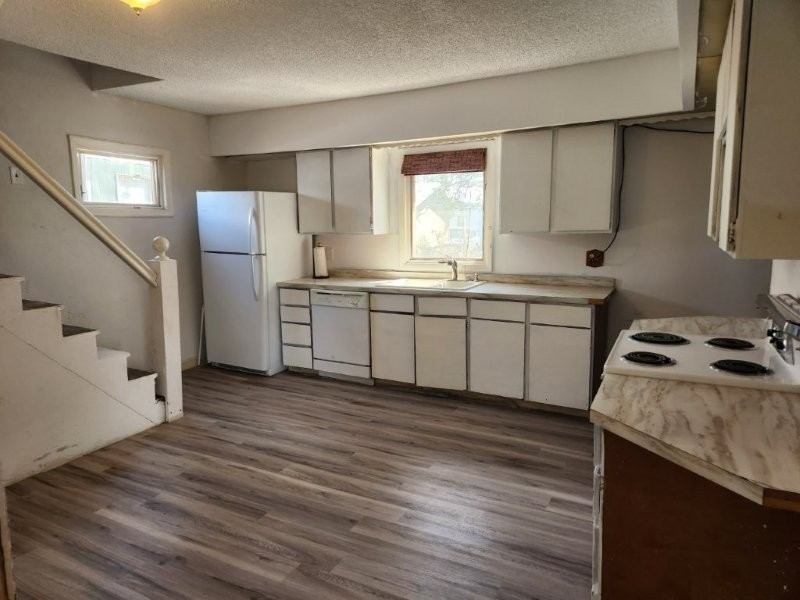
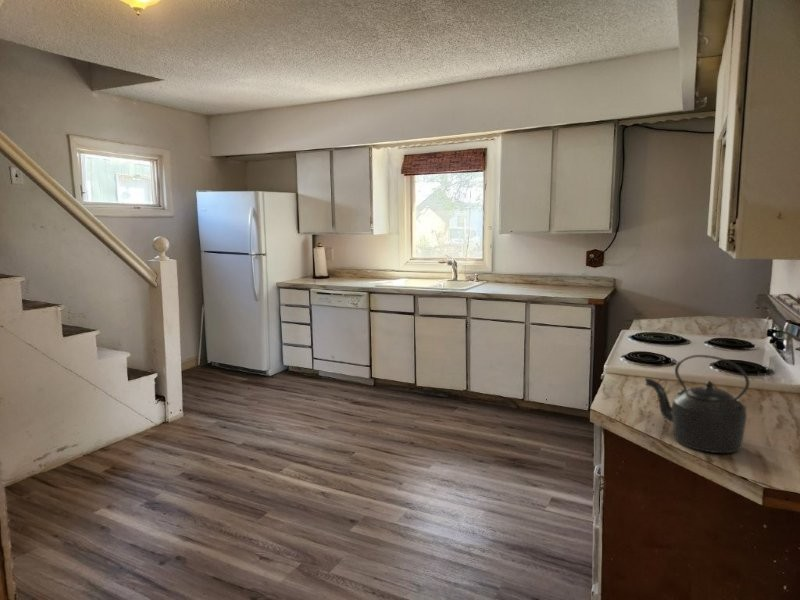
+ kettle [644,354,751,454]
